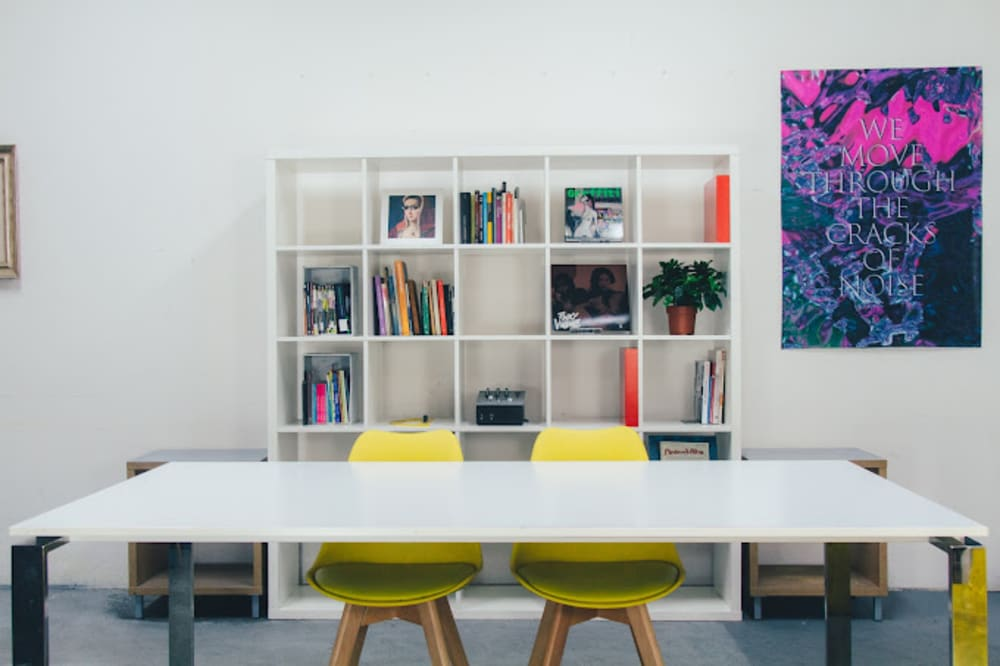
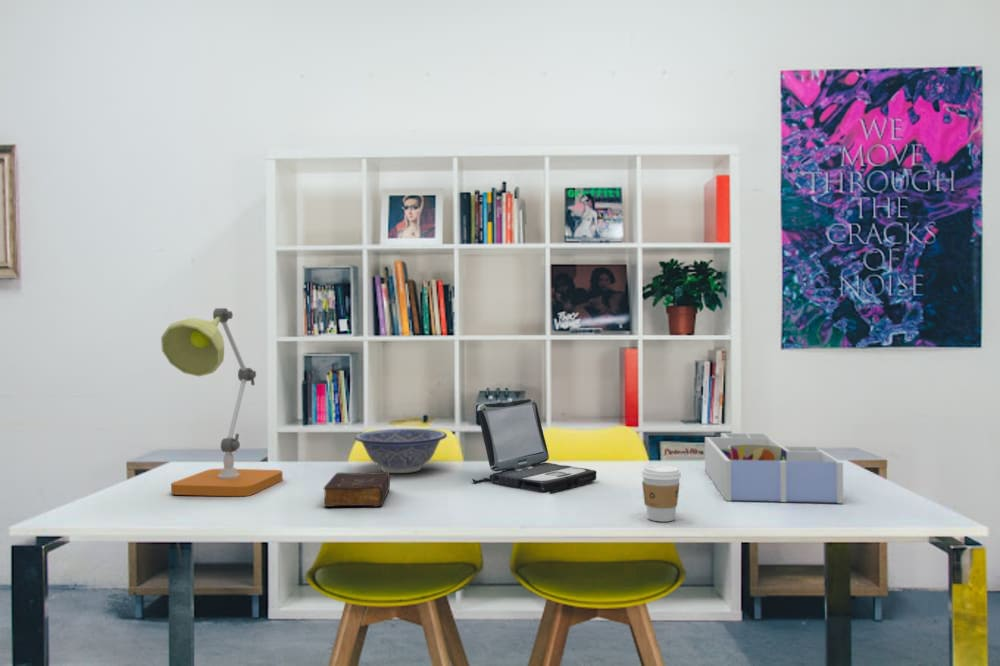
+ desk lamp [160,307,284,497]
+ coffee cup [641,464,682,523]
+ desk organizer [704,432,844,504]
+ decorative bowl [354,428,448,474]
+ book [323,471,391,508]
+ laptop [472,398,598,494]
